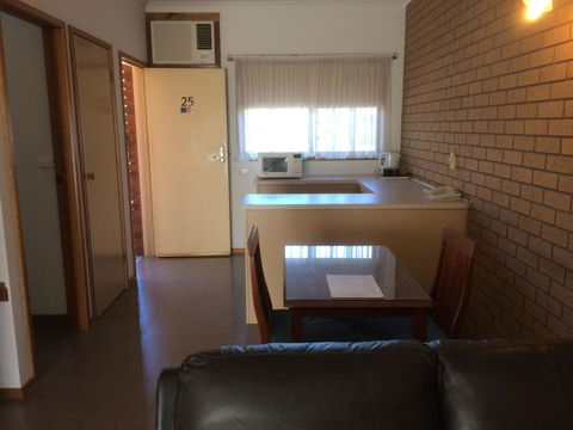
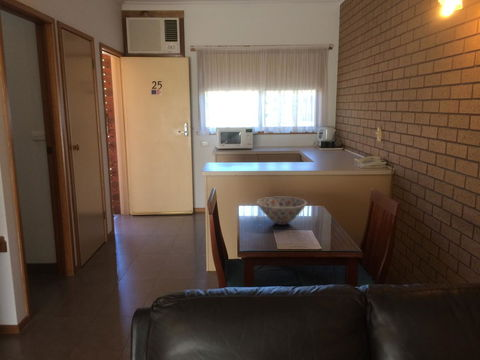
+ bowl [256,196,308,226]
